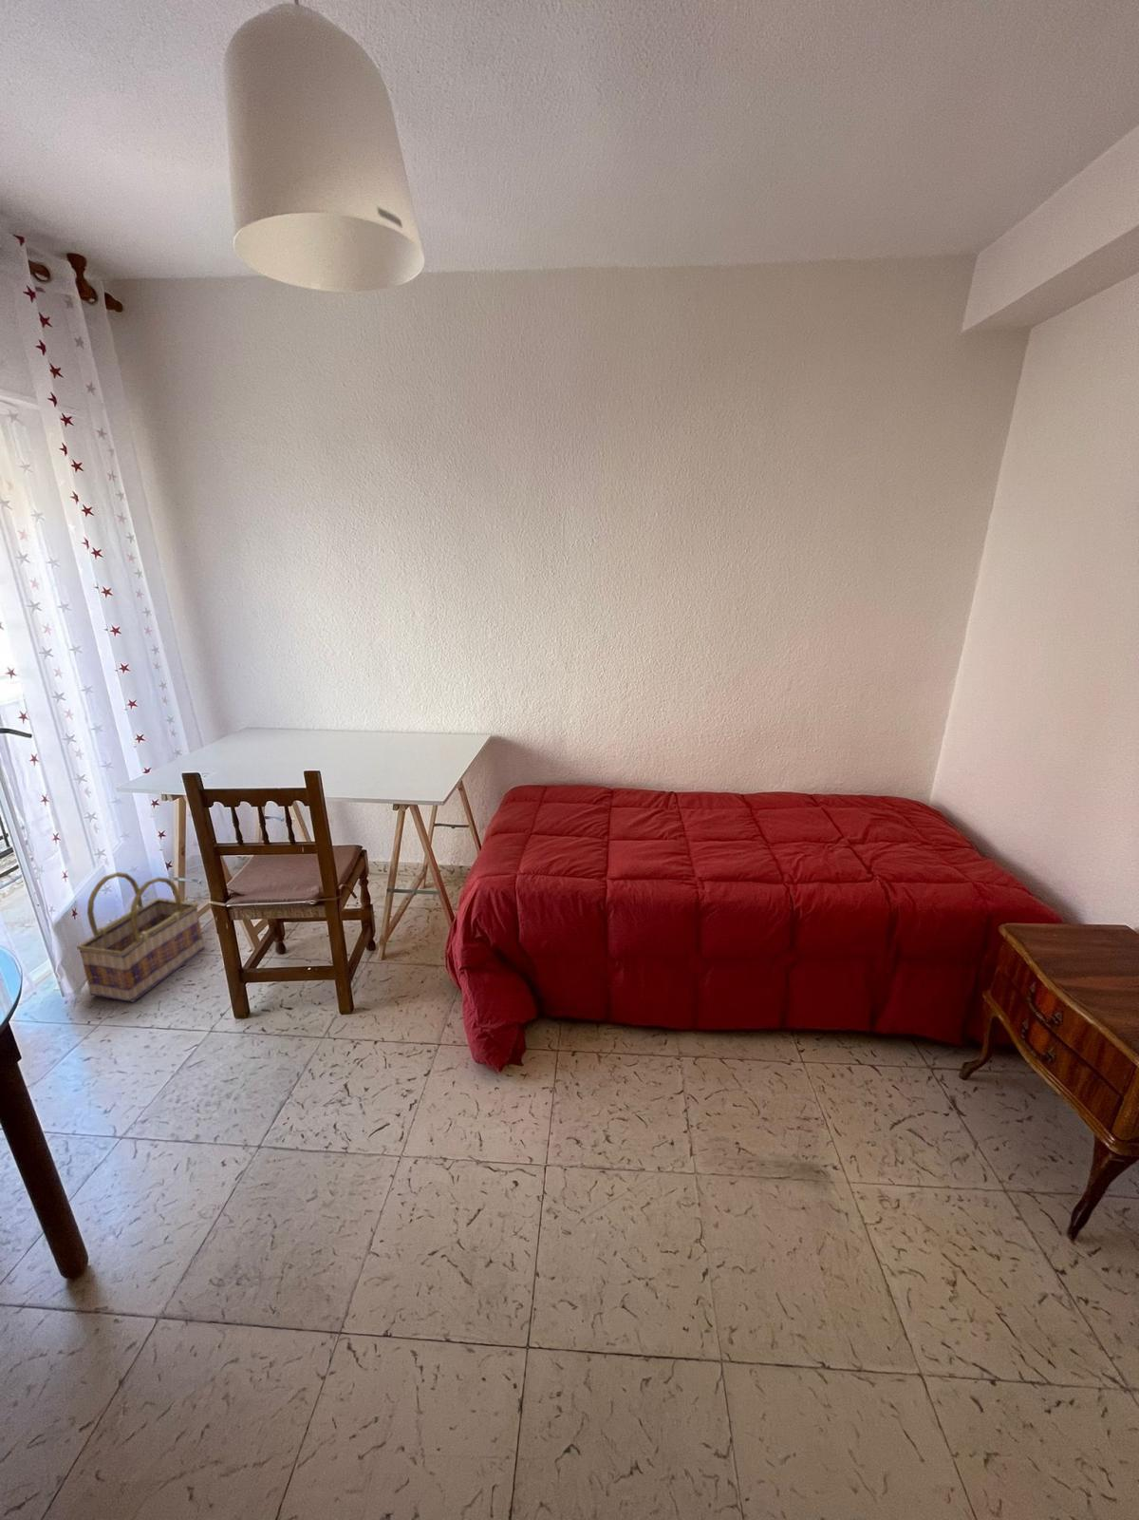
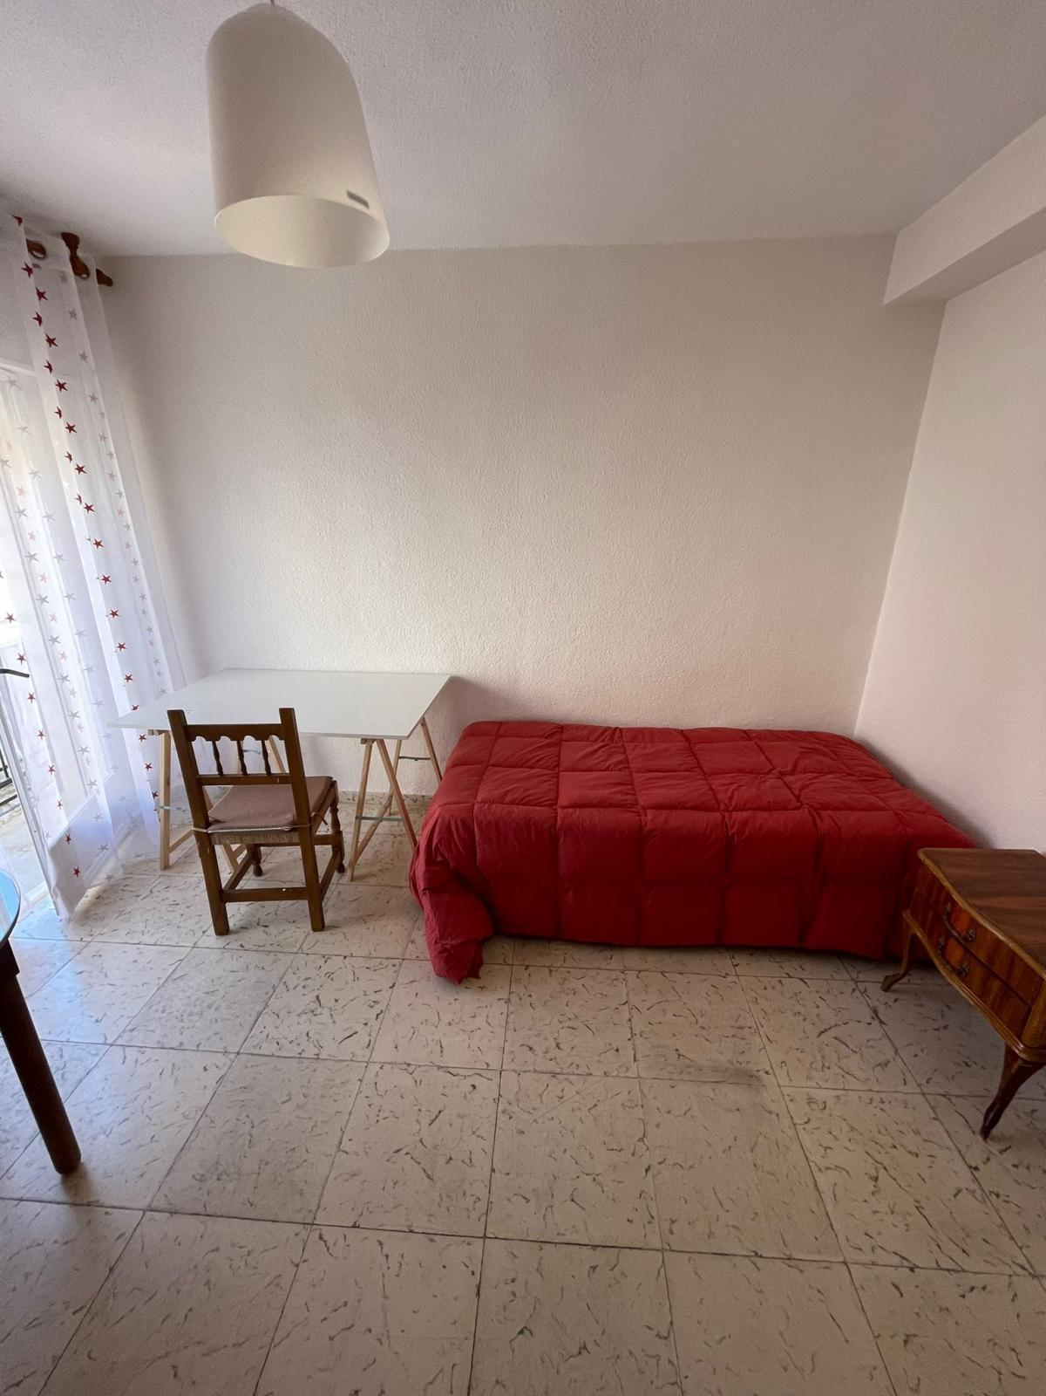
- basket [75,871,205,1003]
